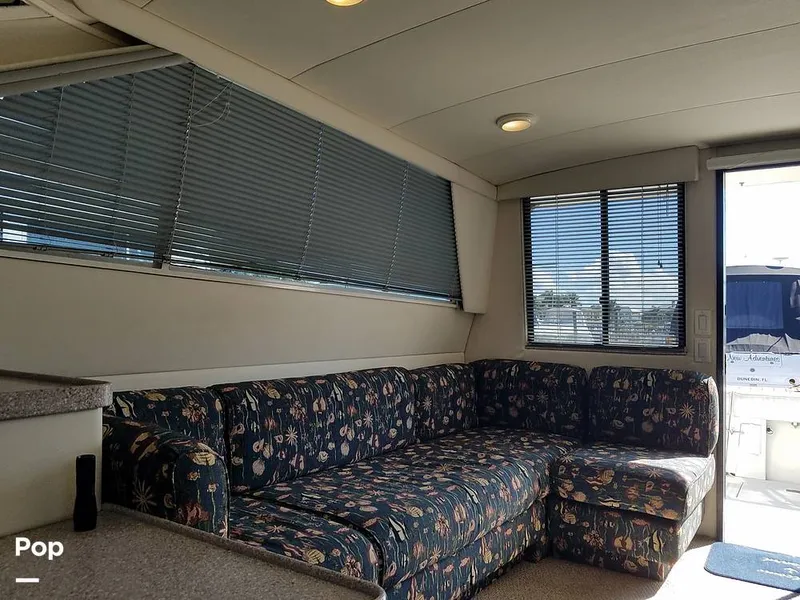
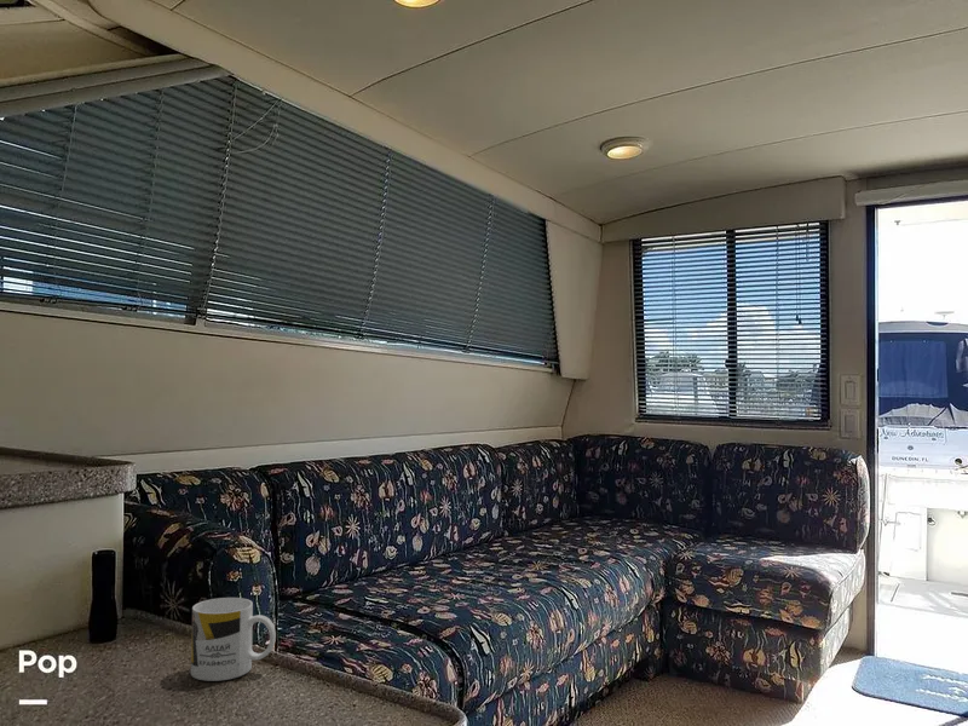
+ mug [190,597,277,682]
